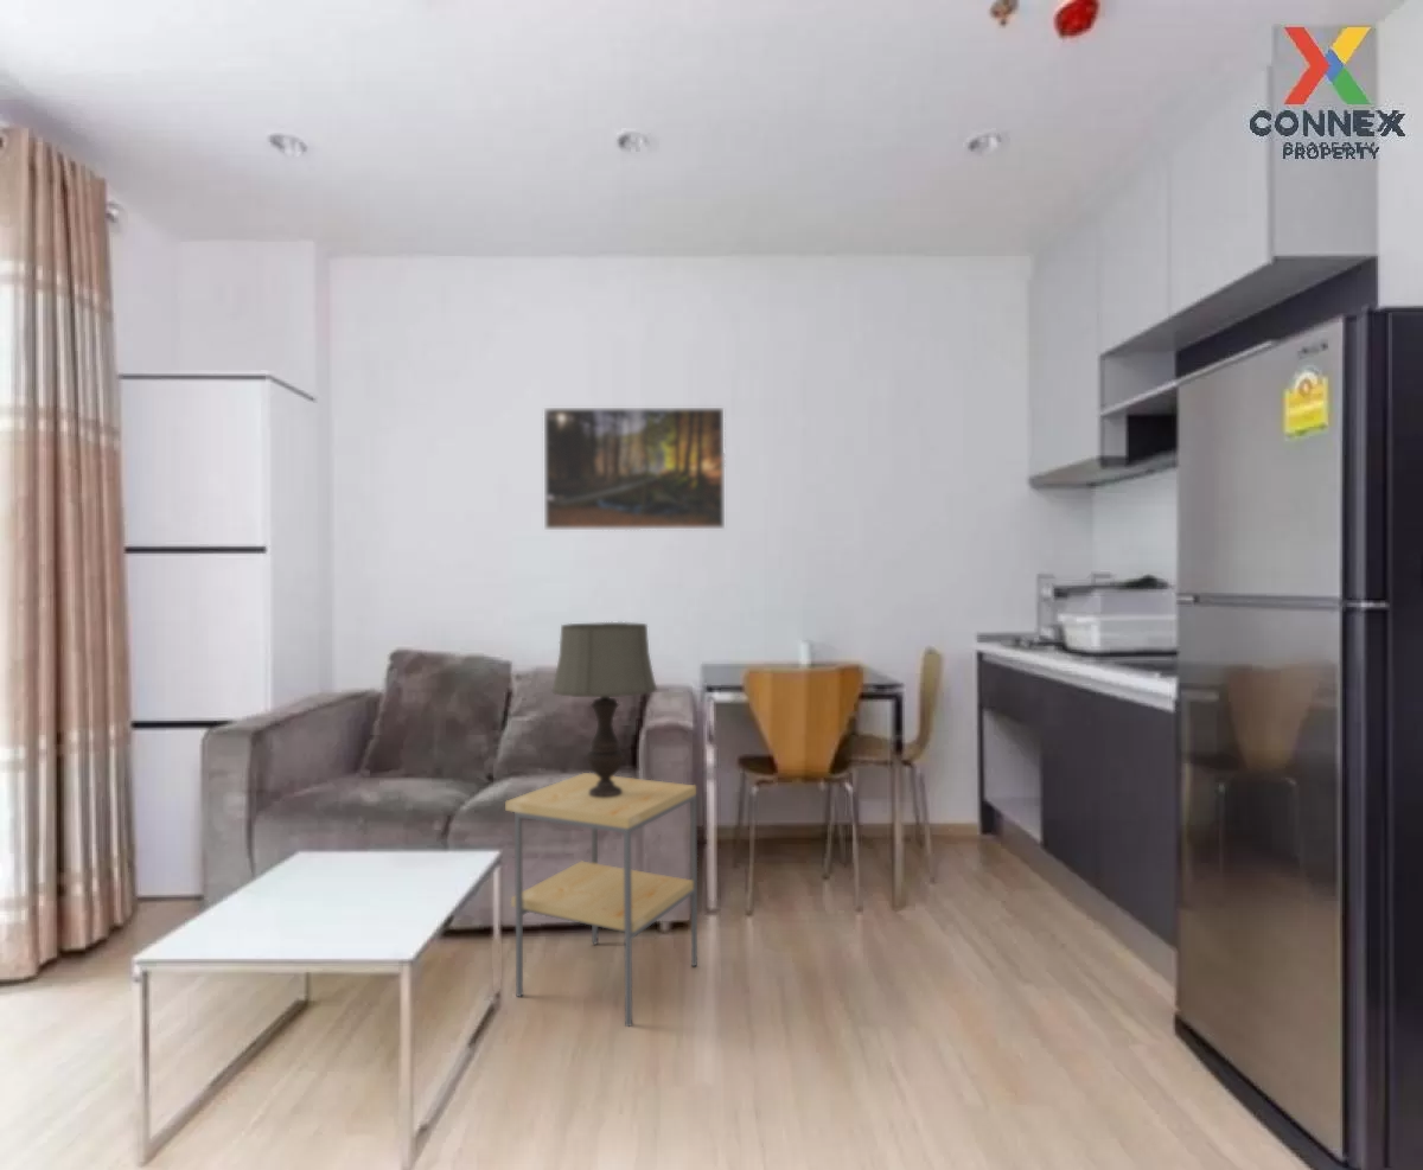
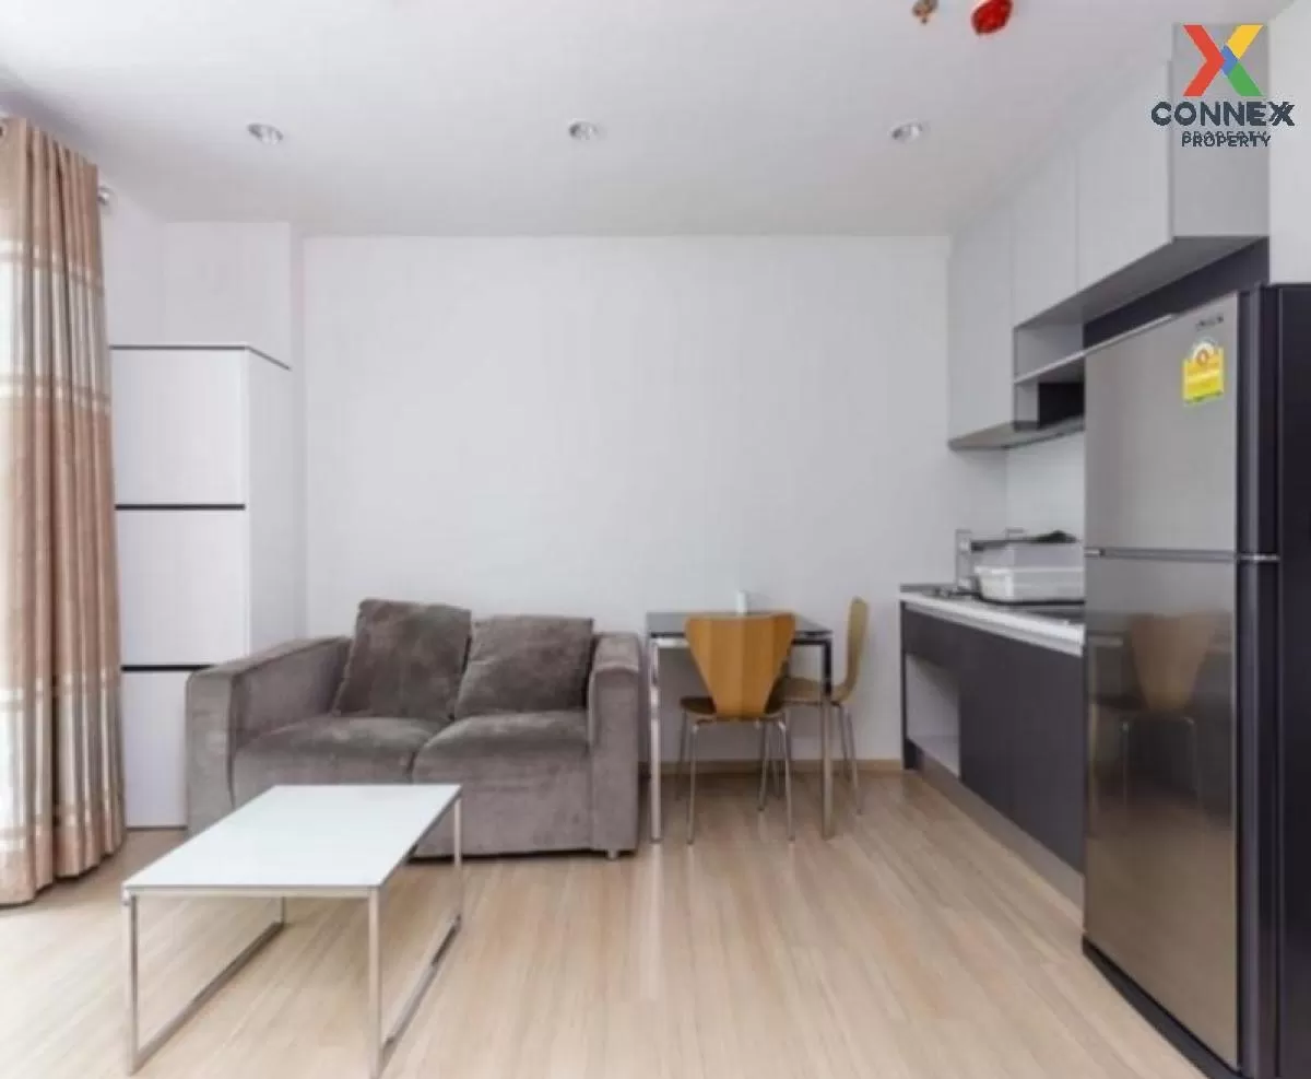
- side table [504,772,698,1028]
- table lamp [550,621,658,798]
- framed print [543,407,726,531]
